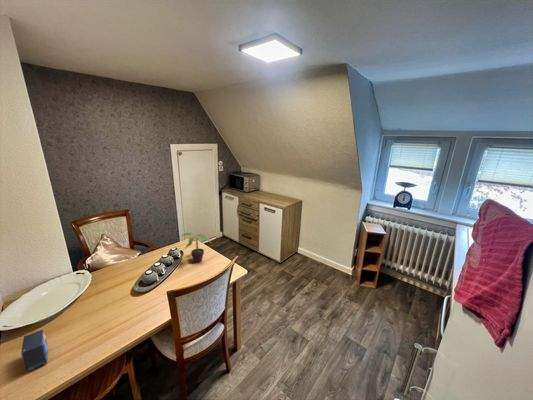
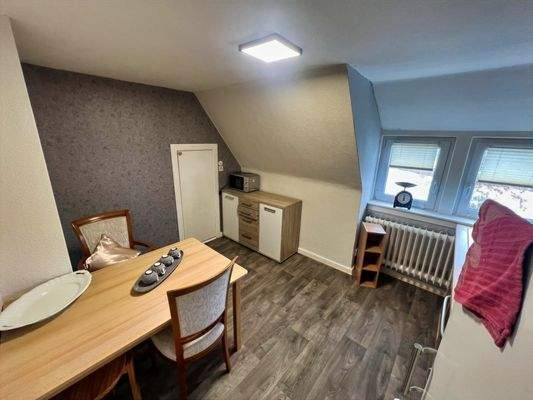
- small box [20,329,49,373]
- potted plant [179,232,212,263]
